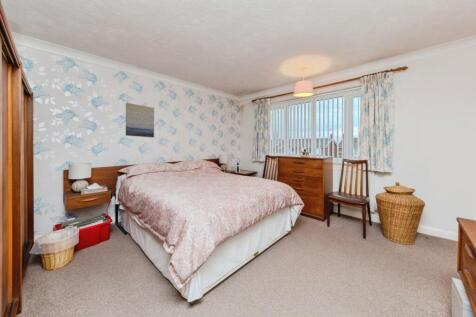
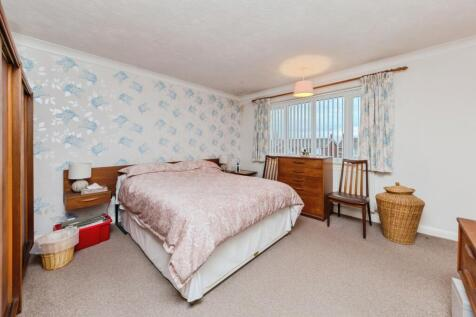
- wall art [125,102,155,138]
